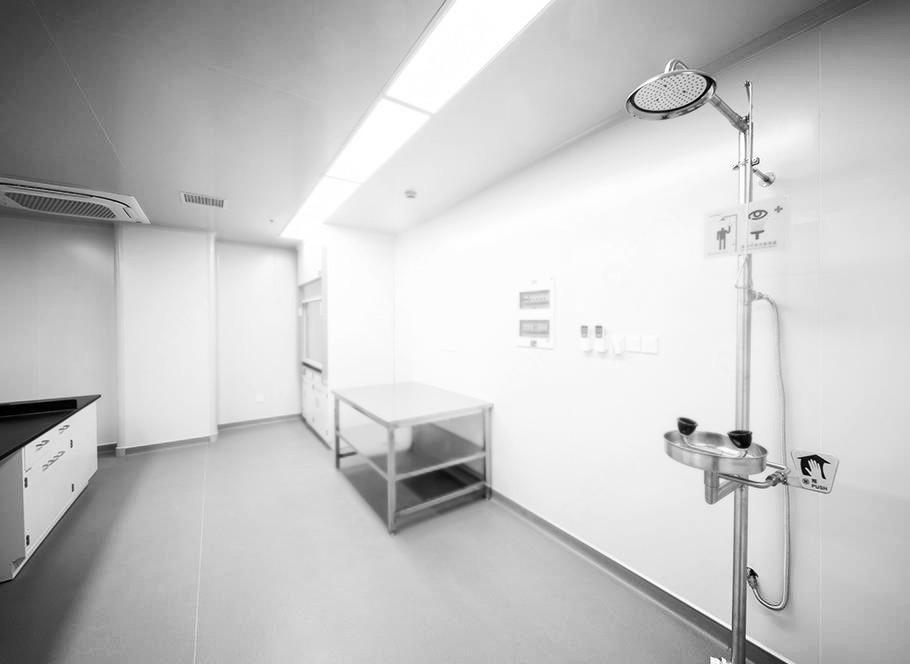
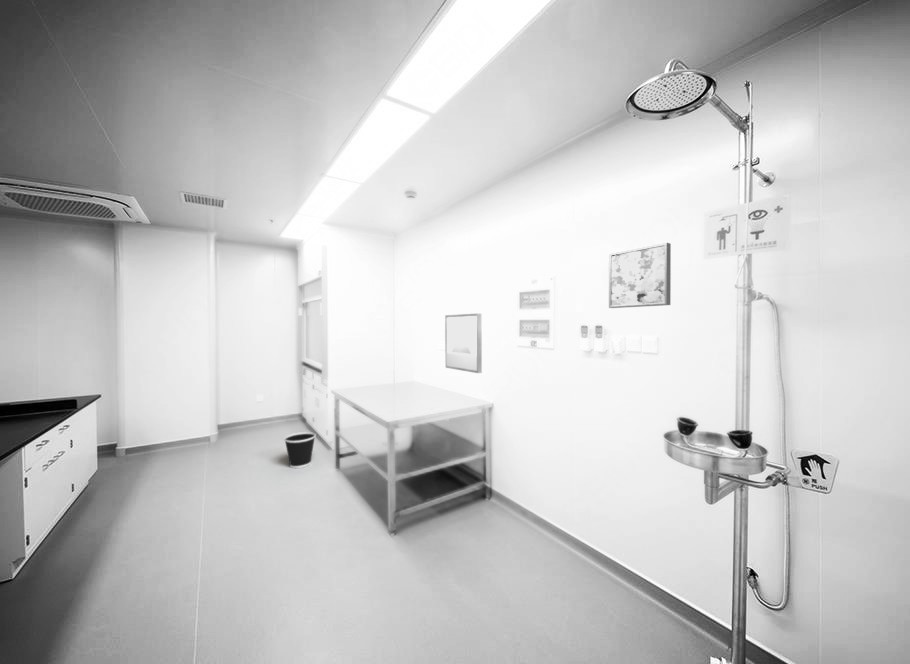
+ wastebasket [283,431,317,469]
+ wall art [444,313,483,374]
+ wall art [608,242,672,309]
